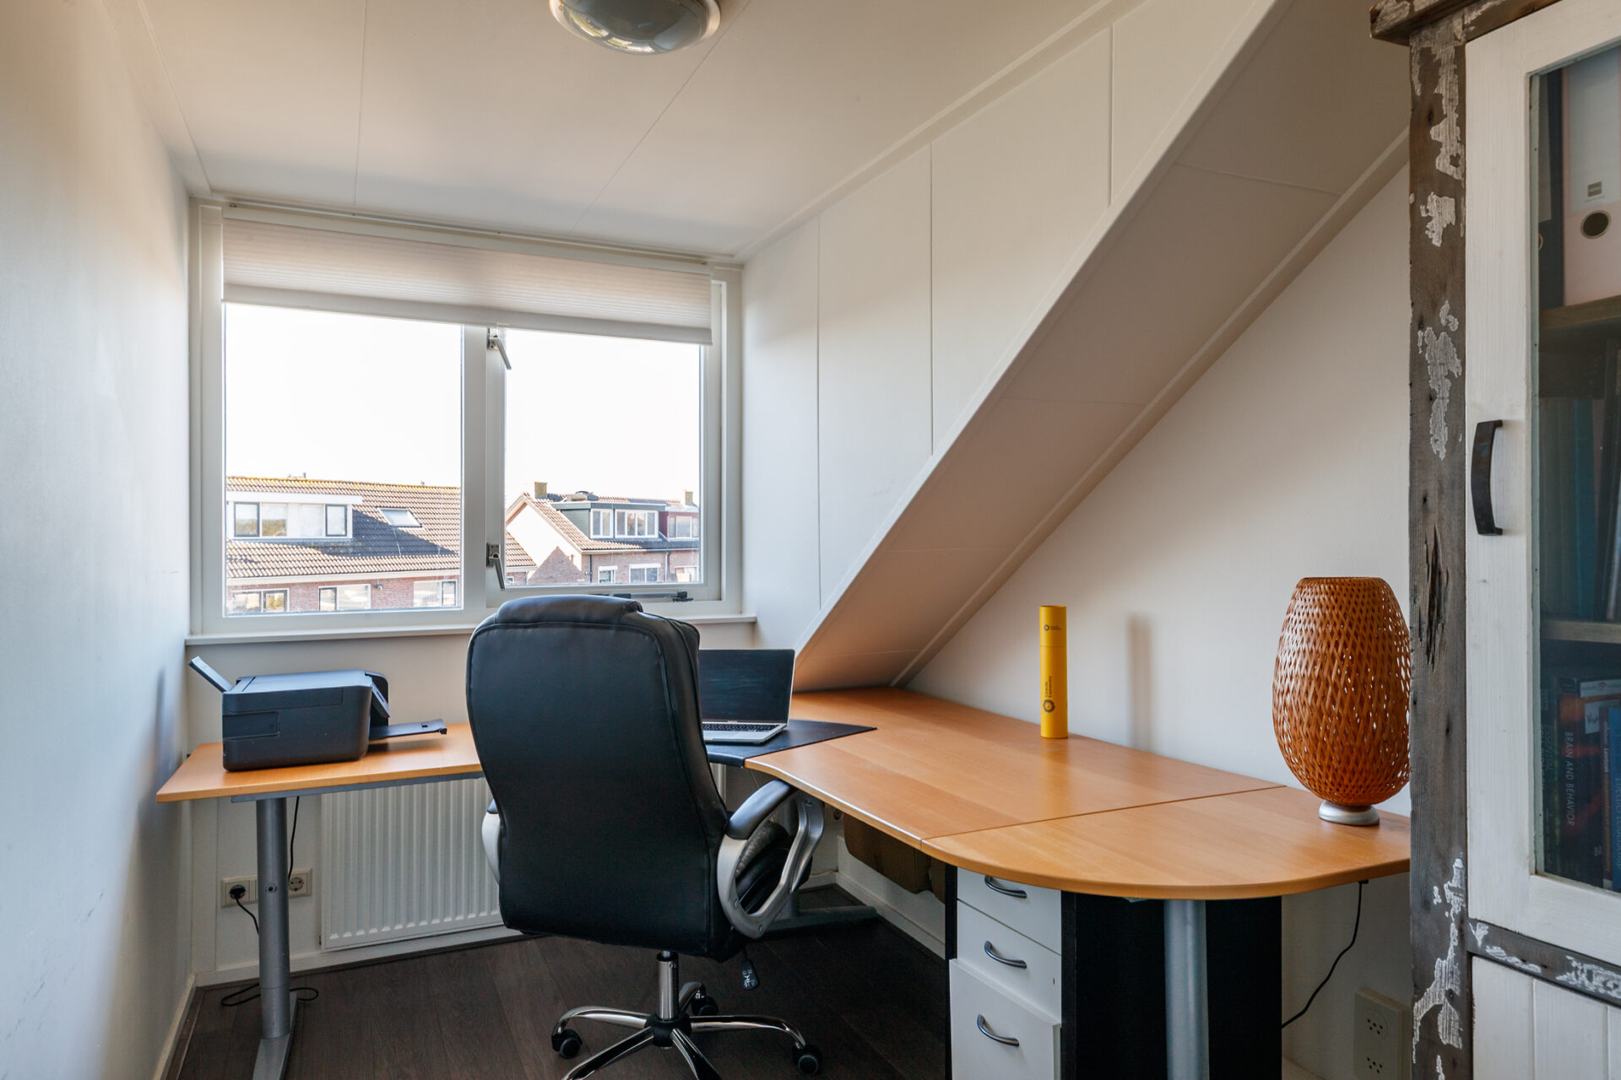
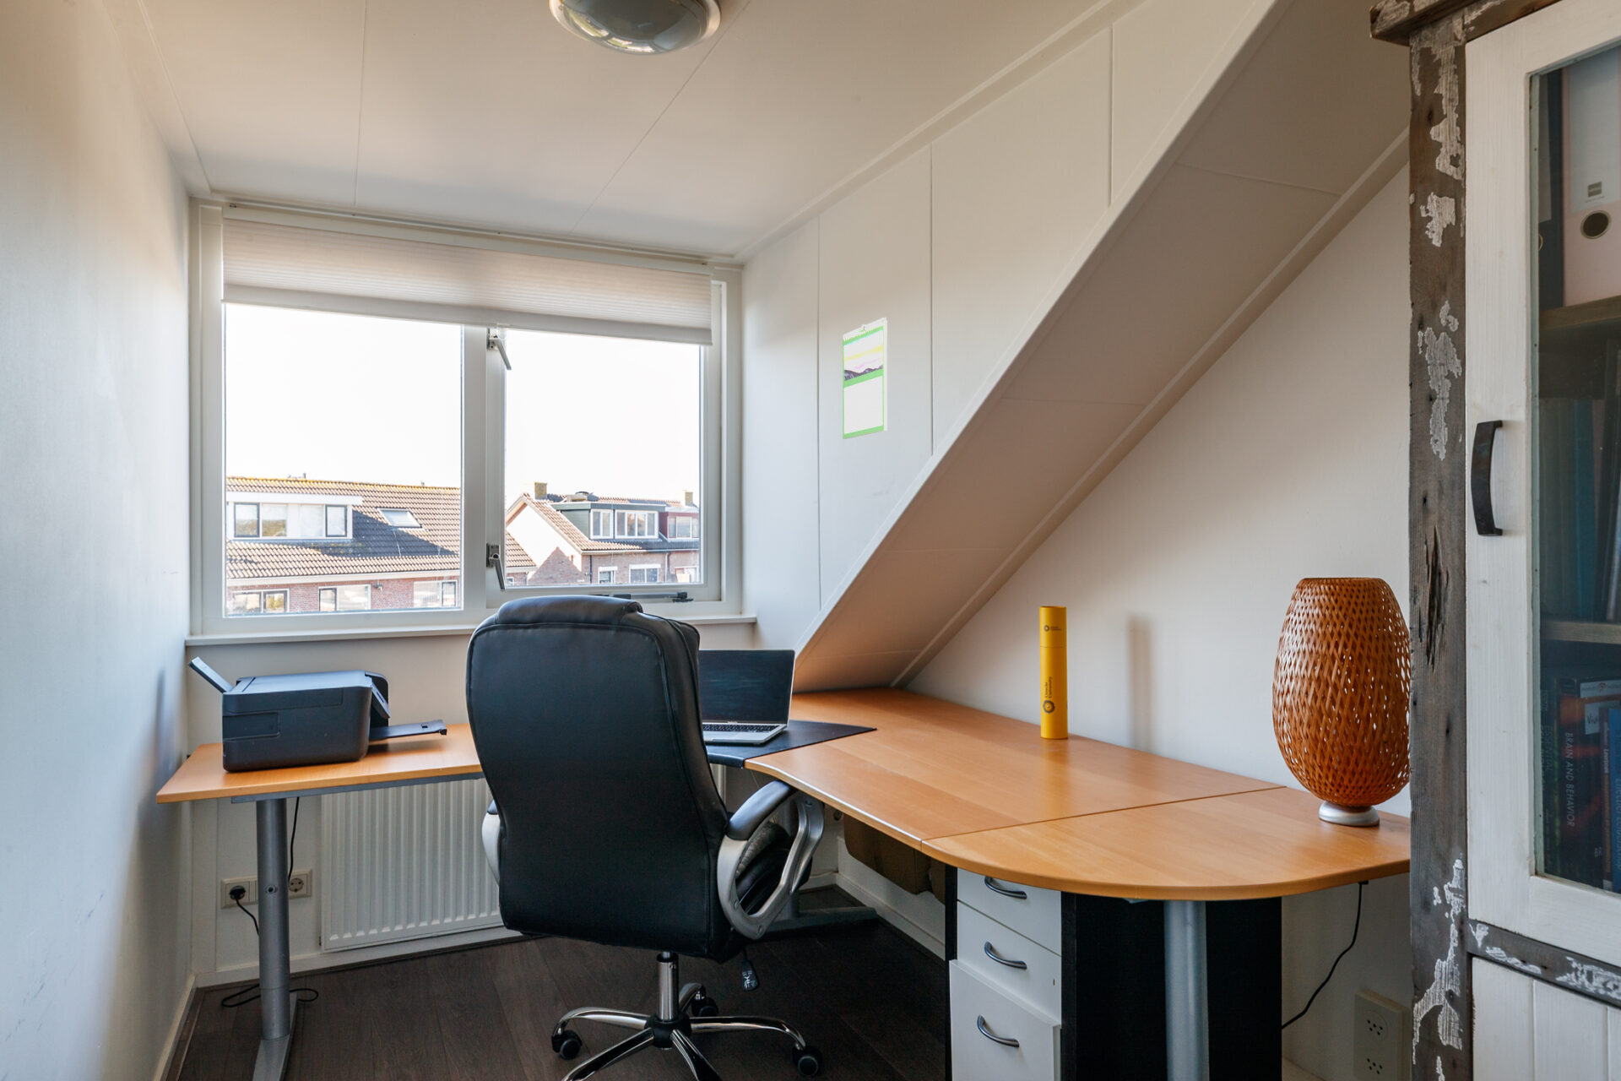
+ calendar [842,316,888,440]
